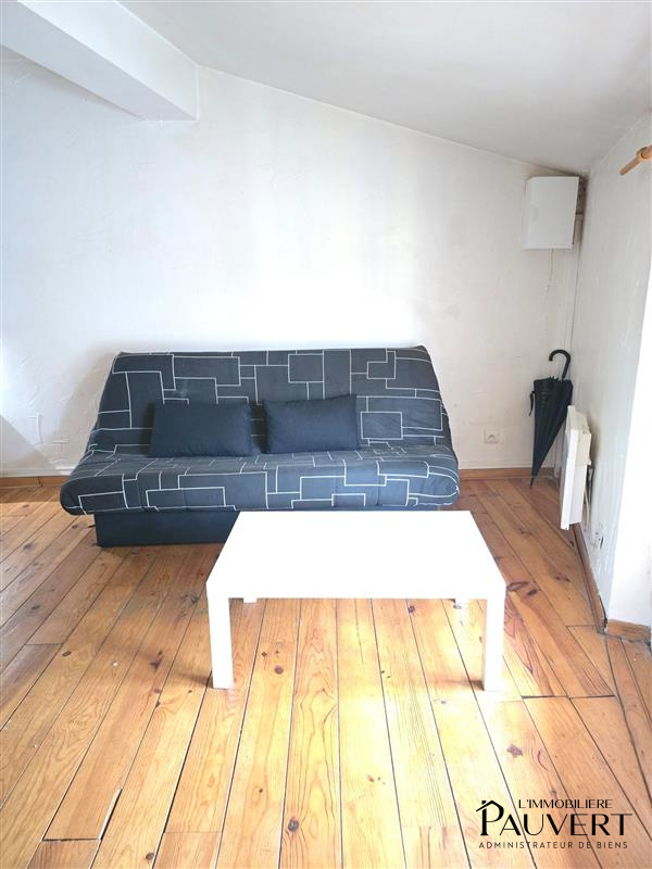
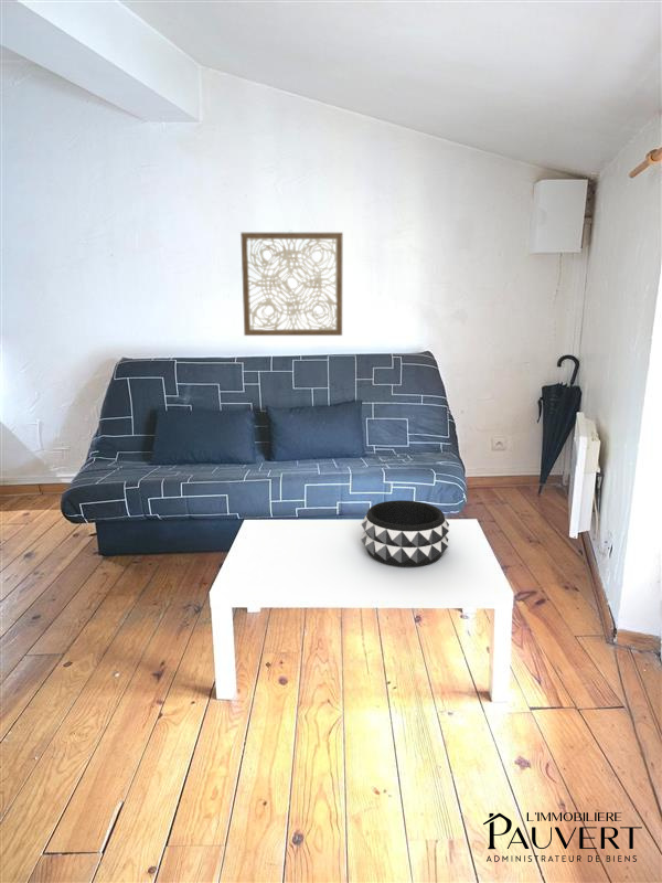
+ decorative bowl [360,499,450,568]
+ wall art [239,228,344,337]
